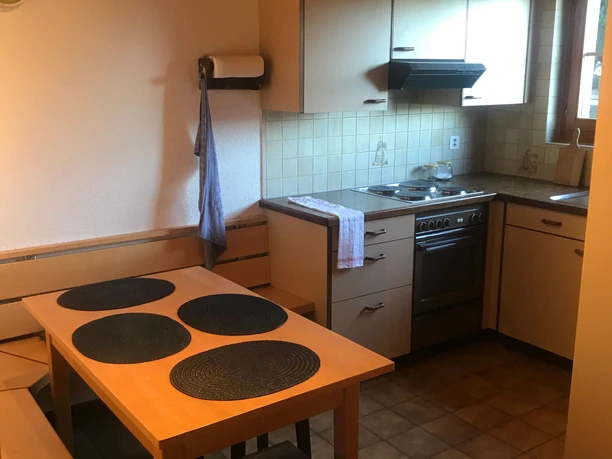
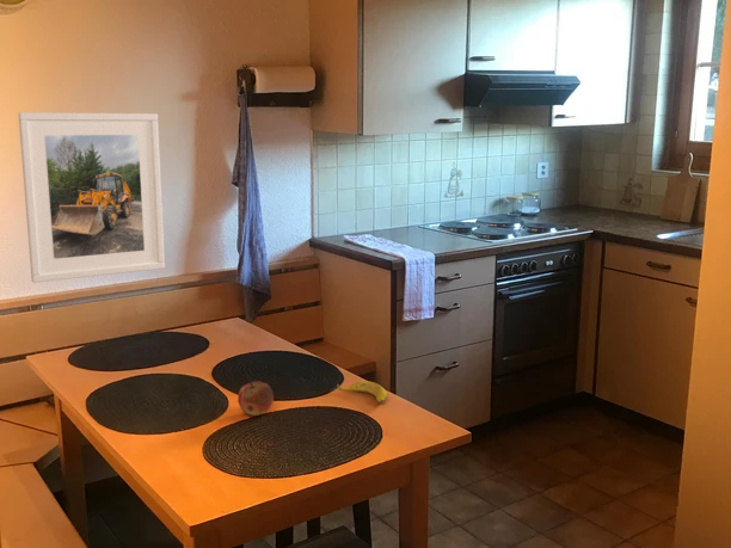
+ banana [336,380,388,404]
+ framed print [17,111,166,284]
+ fruit [236,380,275,417]
